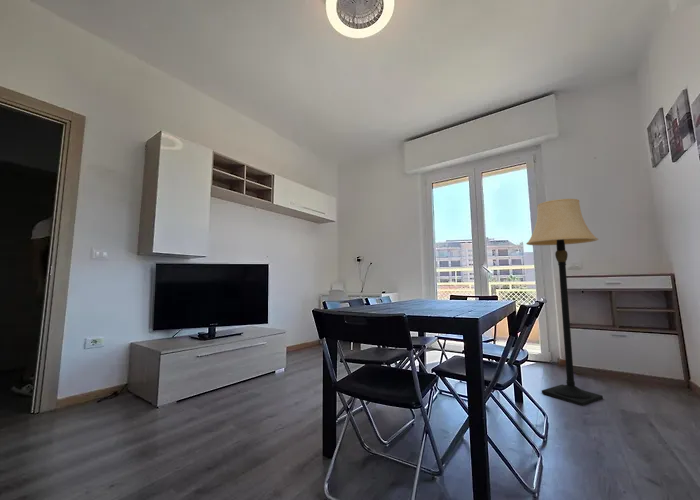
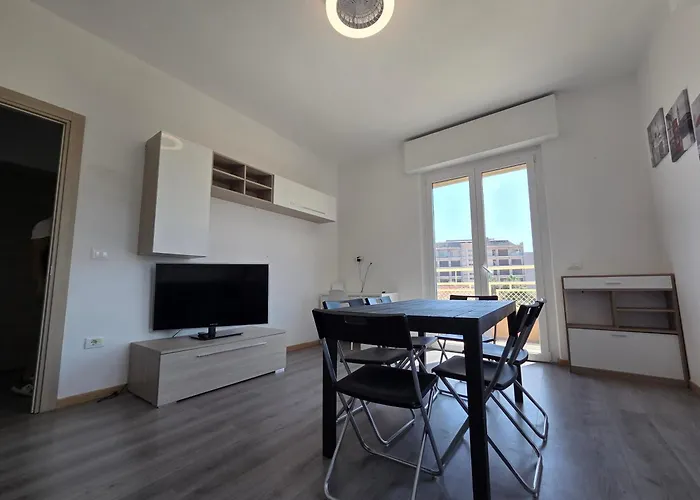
- lamp [525,198,604,407]
